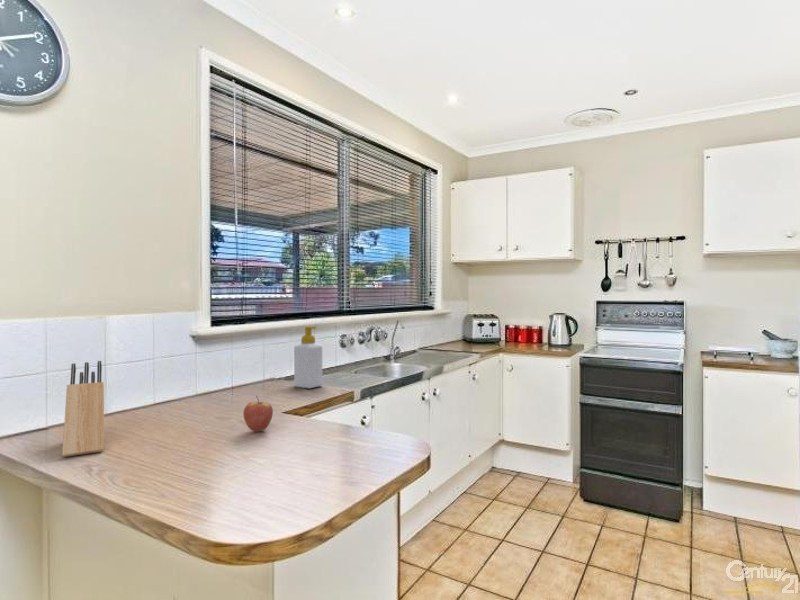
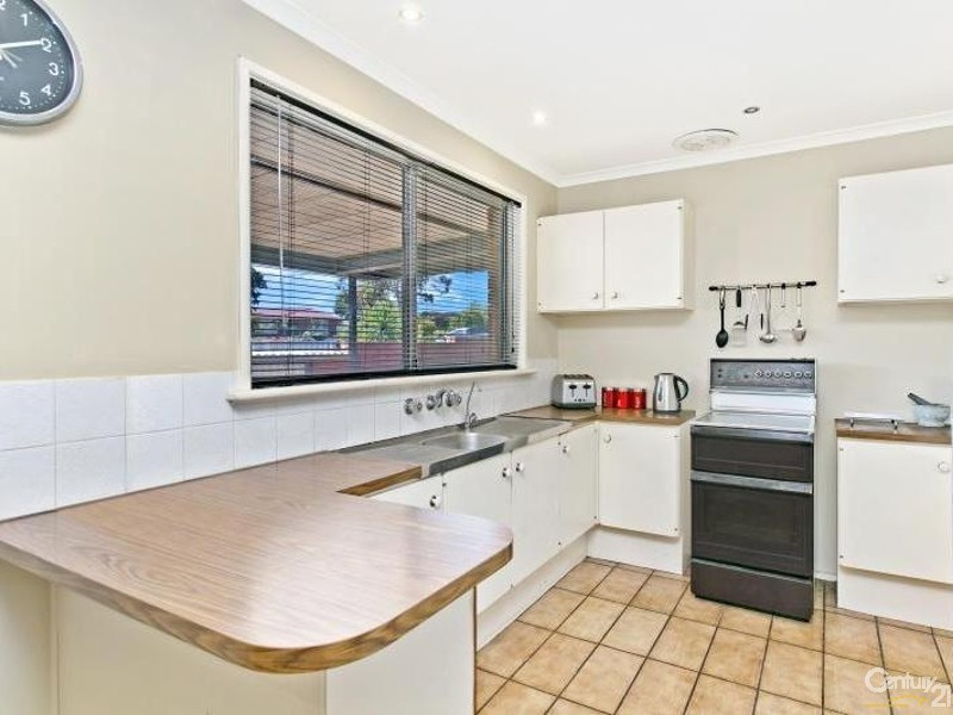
- soap bottle [293,325,323,389]
- knife block [61,360,105,458]
- fruit [242,395,274,433]
